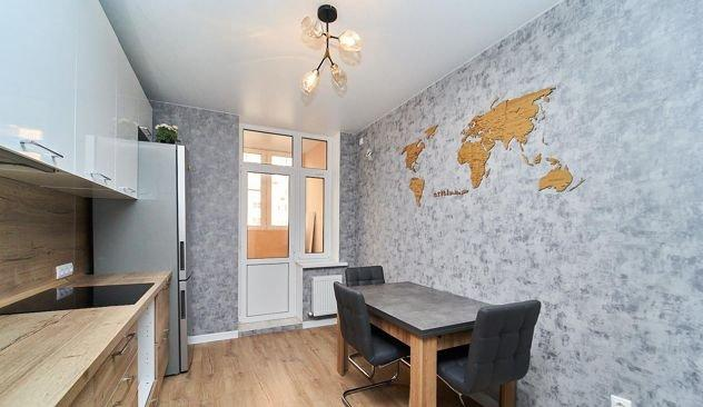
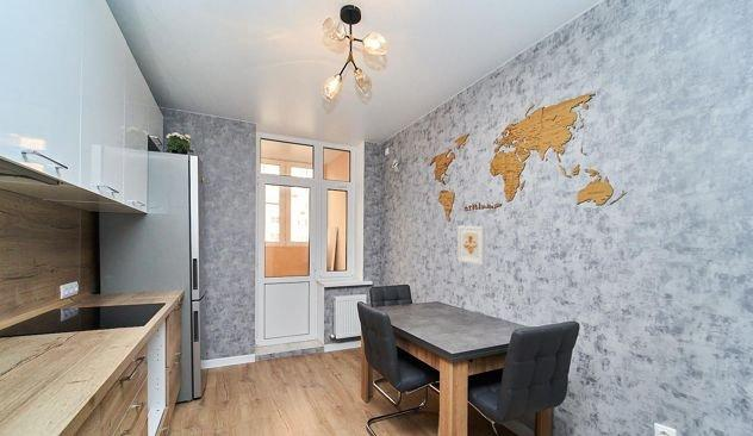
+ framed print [456,225,486,267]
